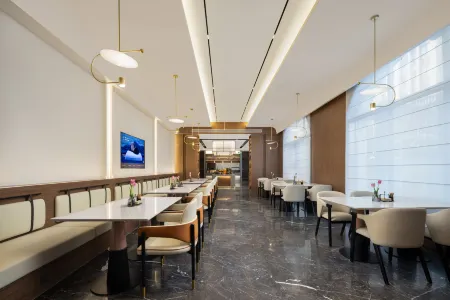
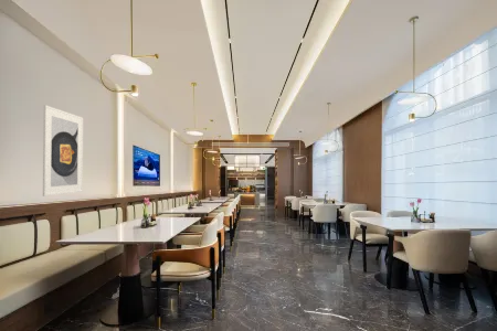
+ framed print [42,104,84,197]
